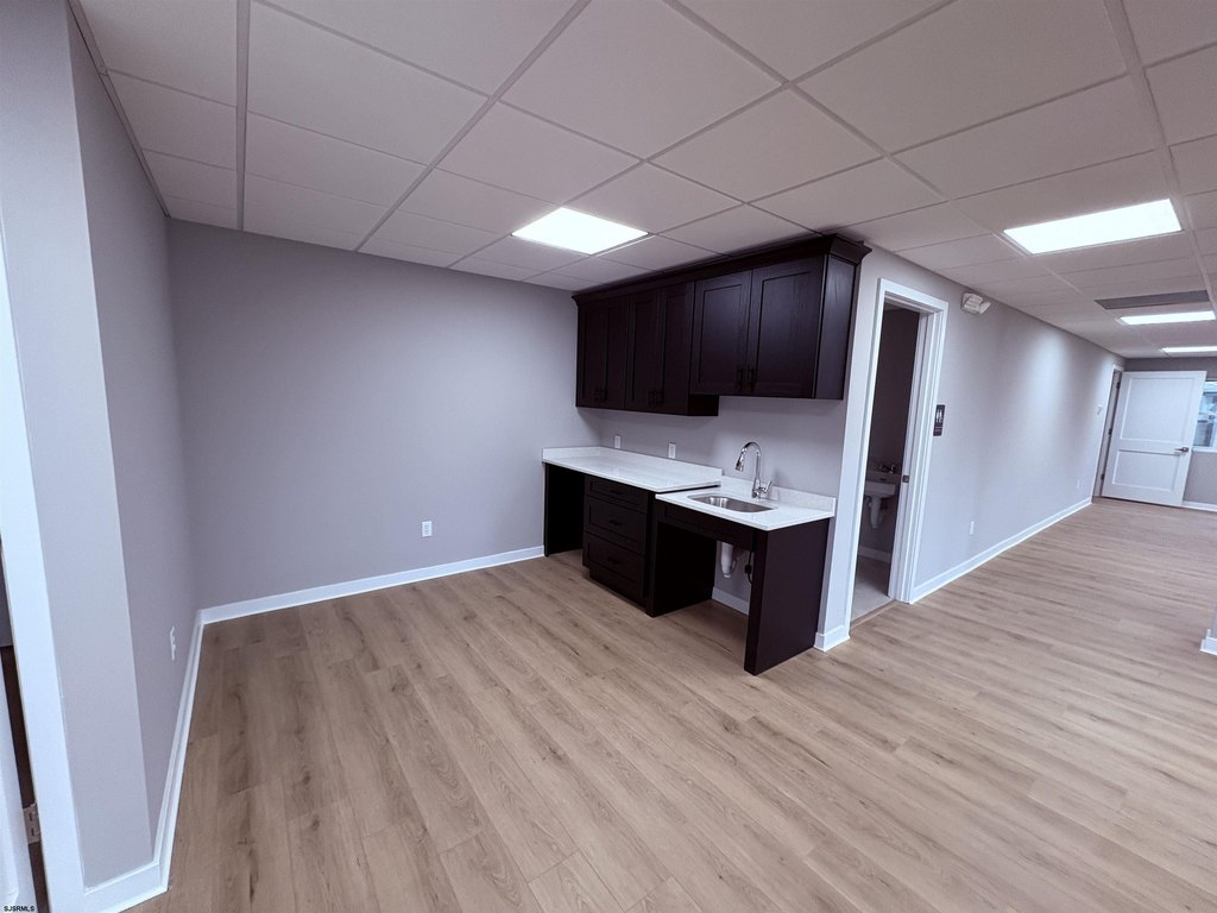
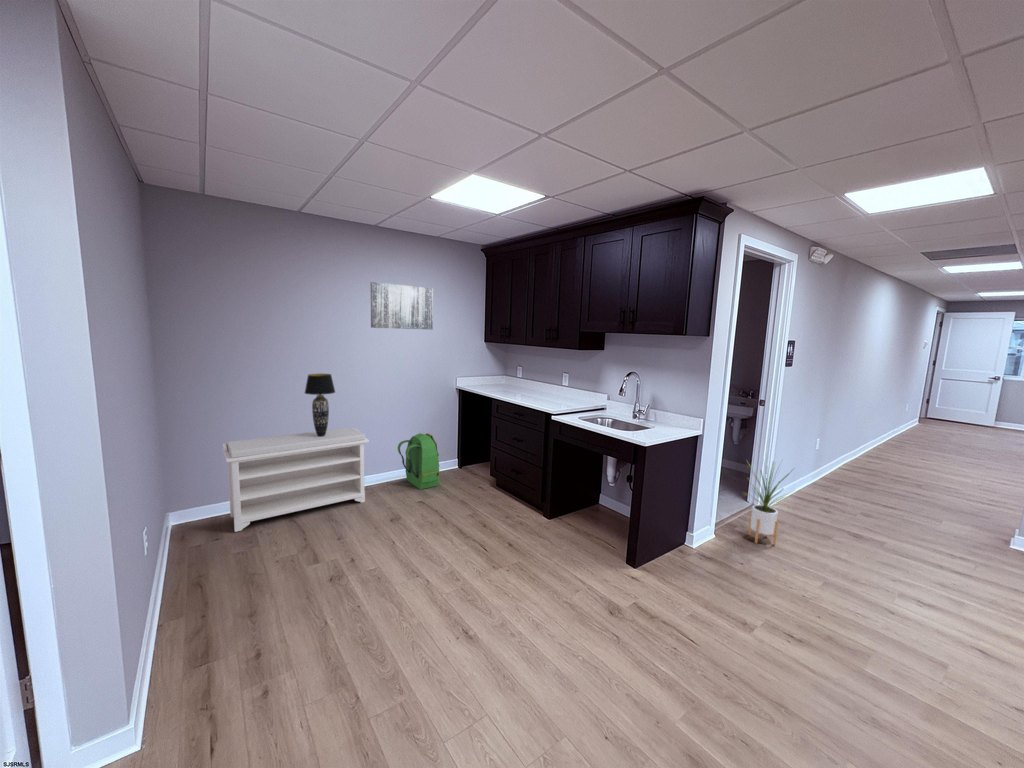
+ table lamp [304,373,336,437]
+ backpack [397,432,440,490]
+ bench [221,426,370,533]
+ house plant [742,455,797,546]
+ wall art [369,281,434,331]
